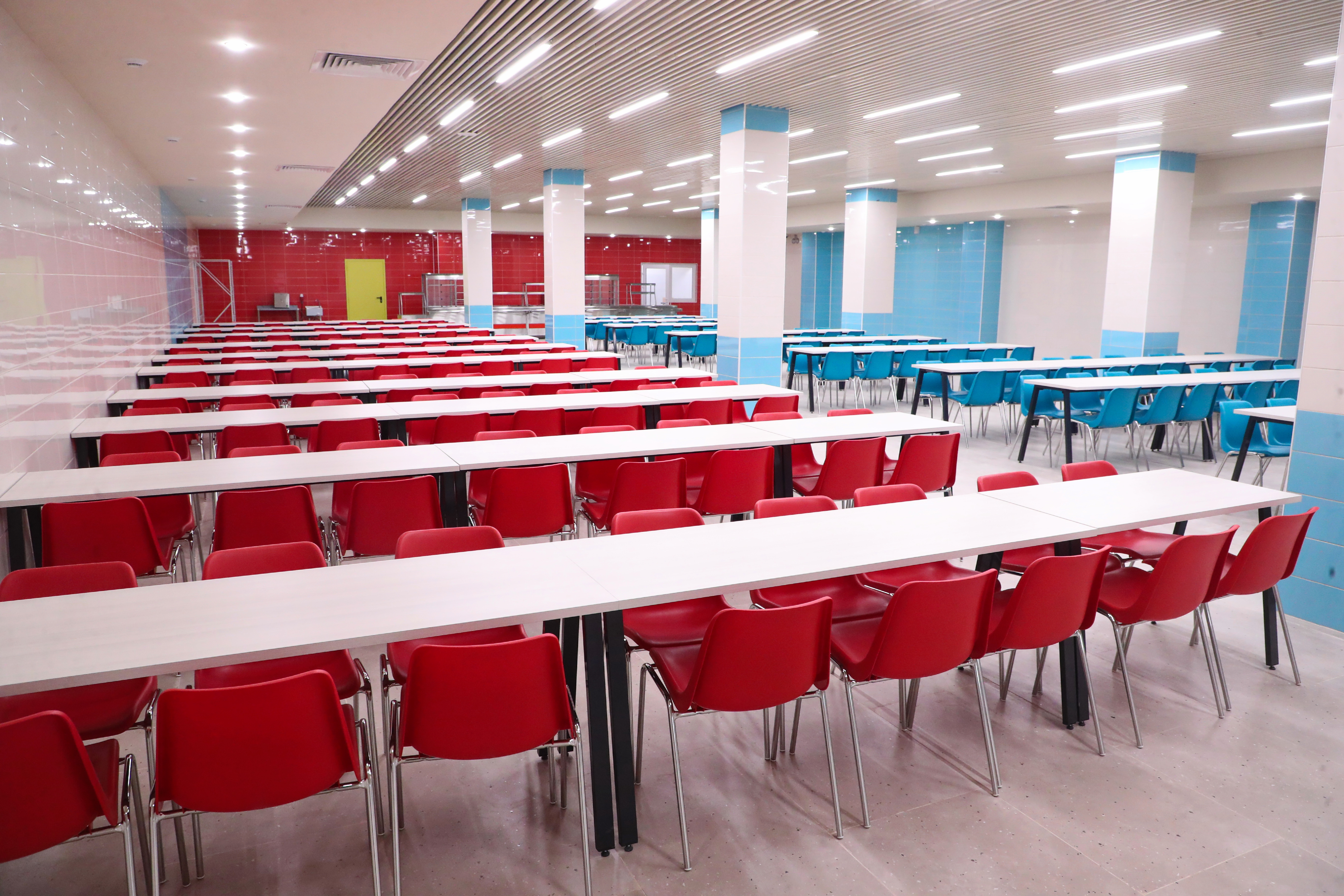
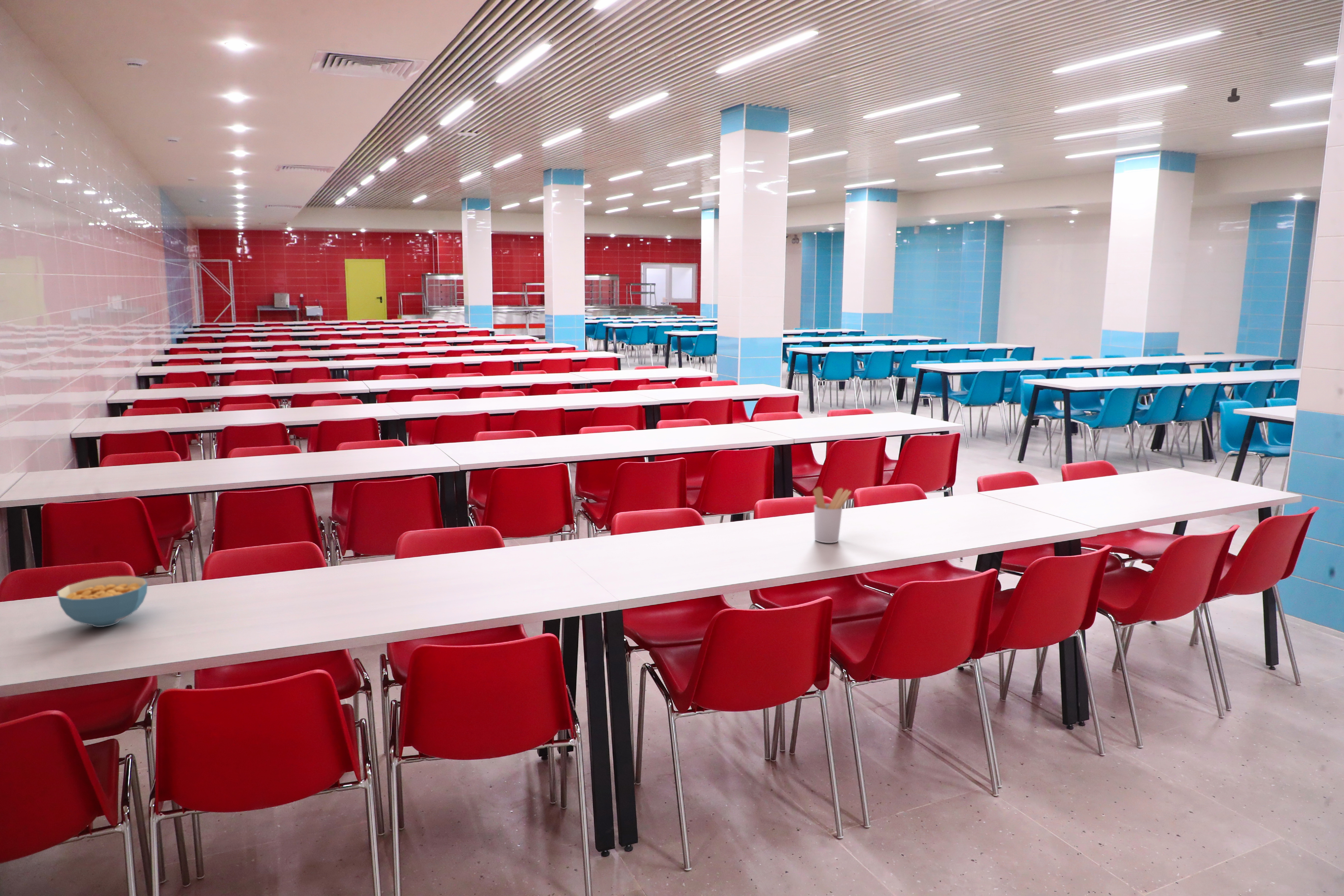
+ cereal bowl [56,576,148,627]
+ utensil holder [813,487,852,543]
+ security camera [1227,88,1240,103]
